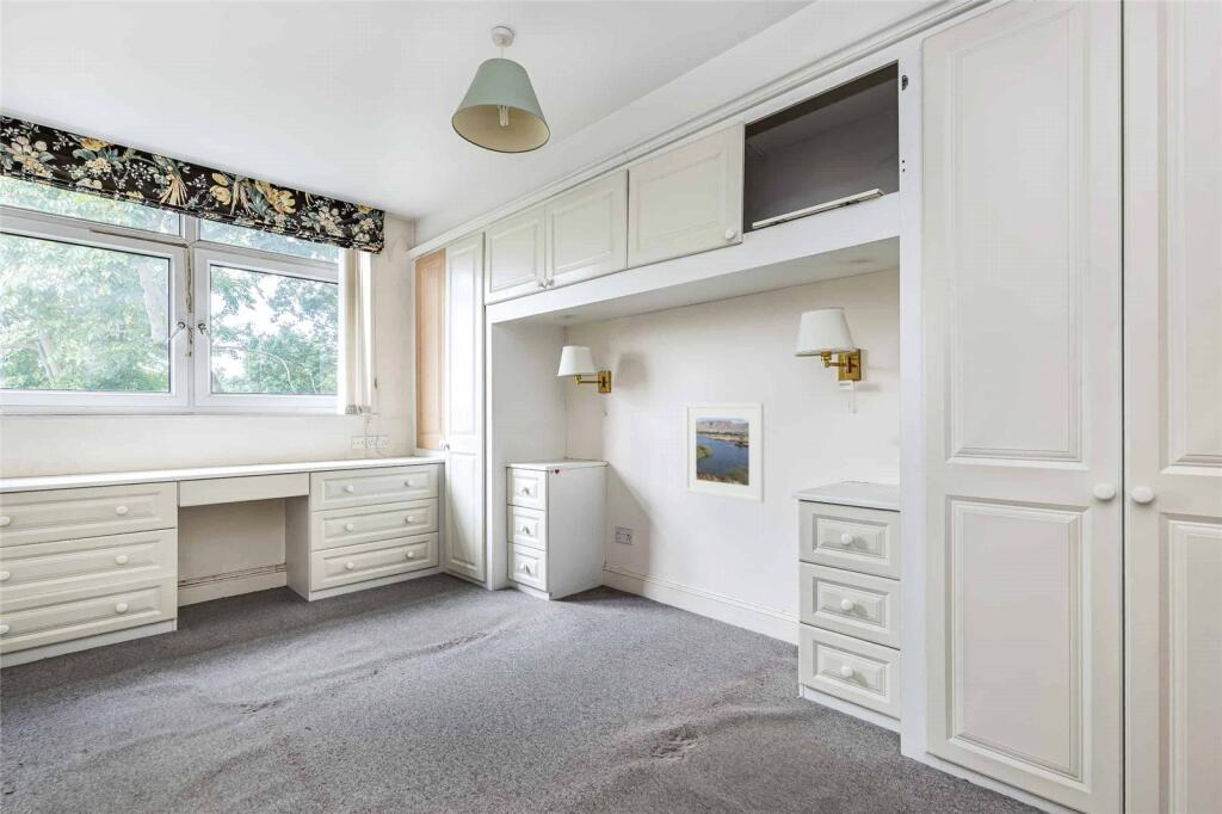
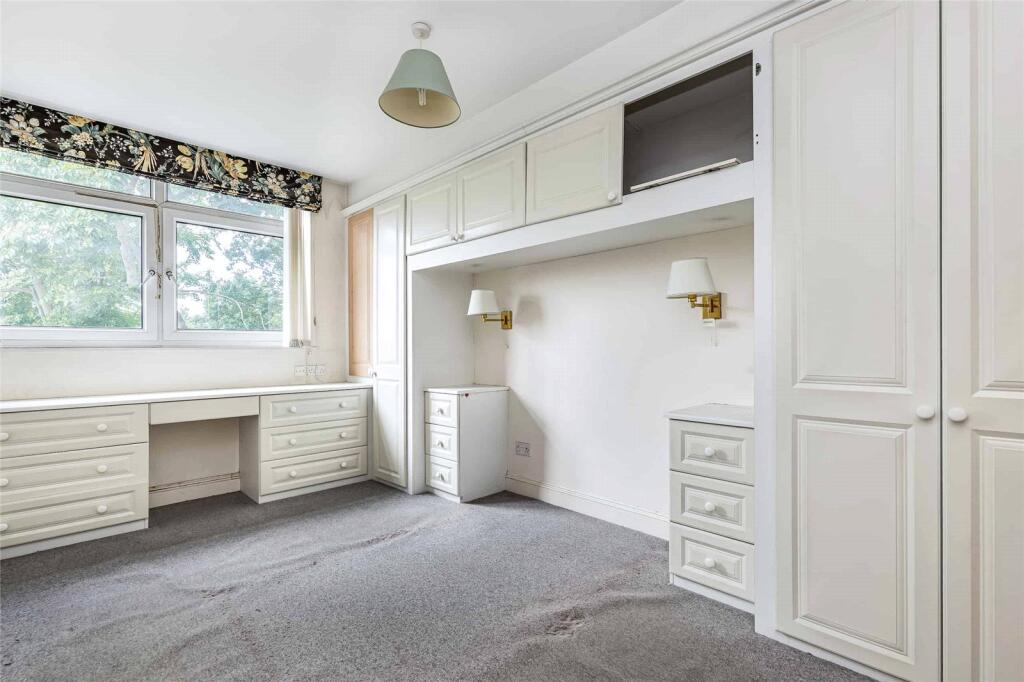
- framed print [684,402,765,505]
